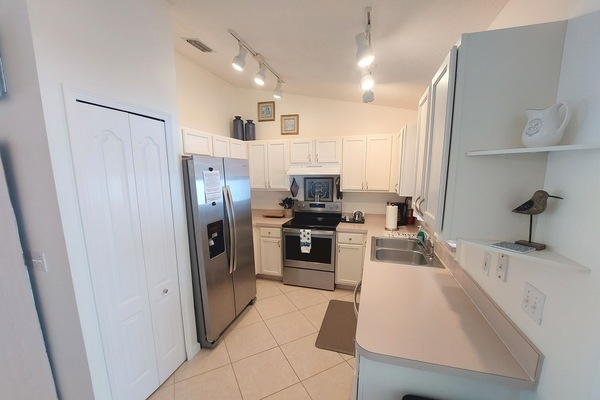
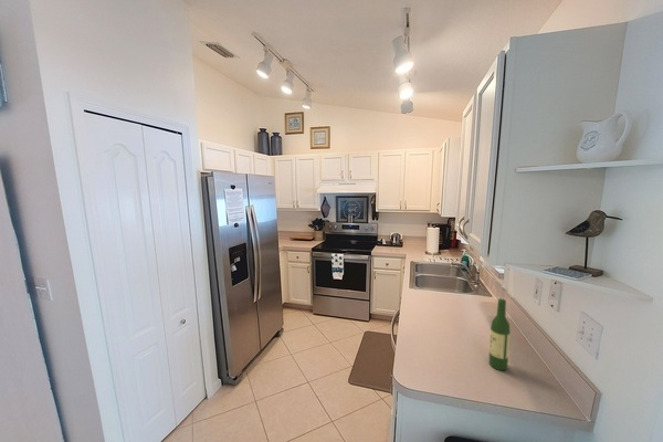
+ wine bottle [488,297,512,371]
